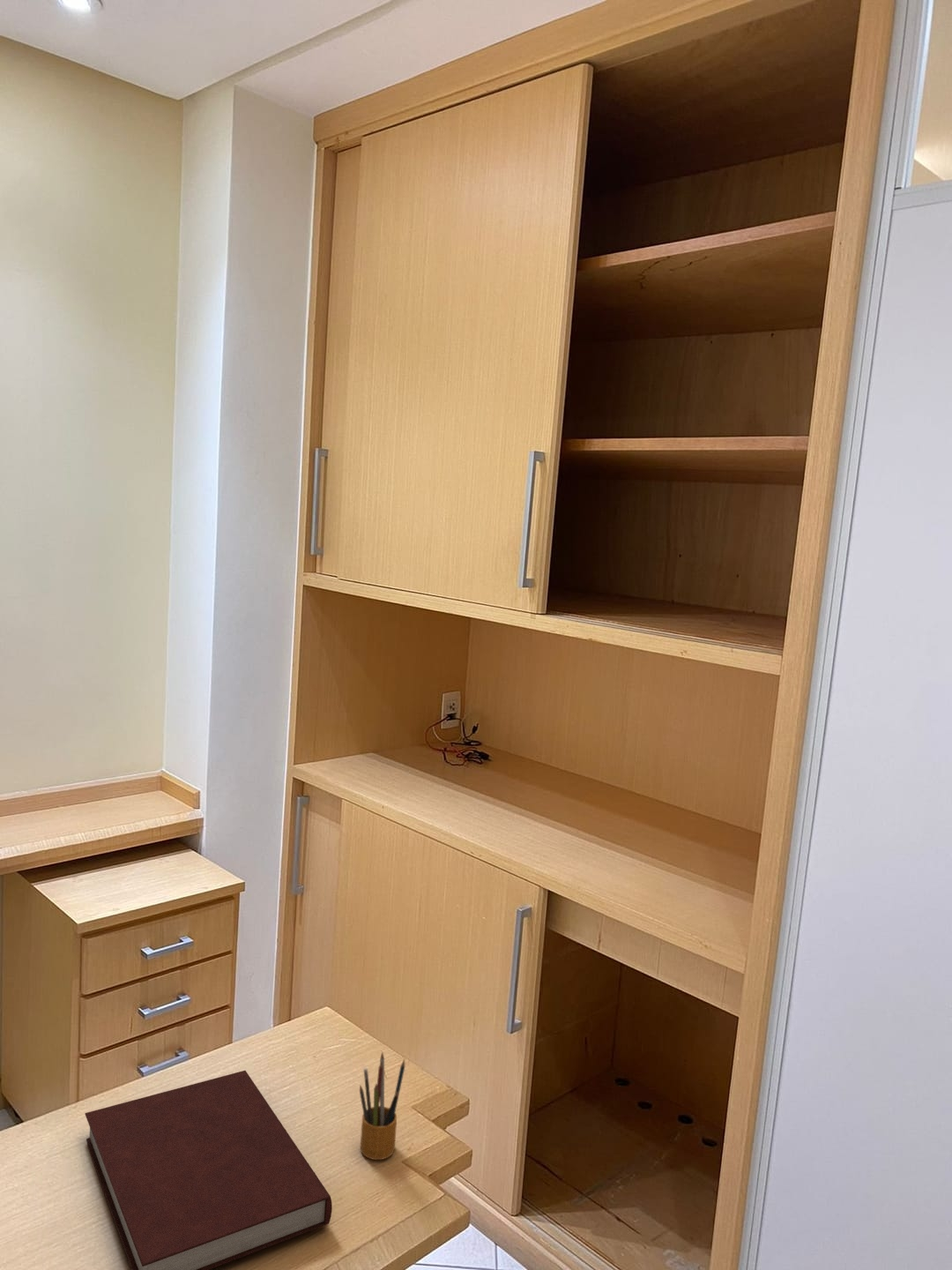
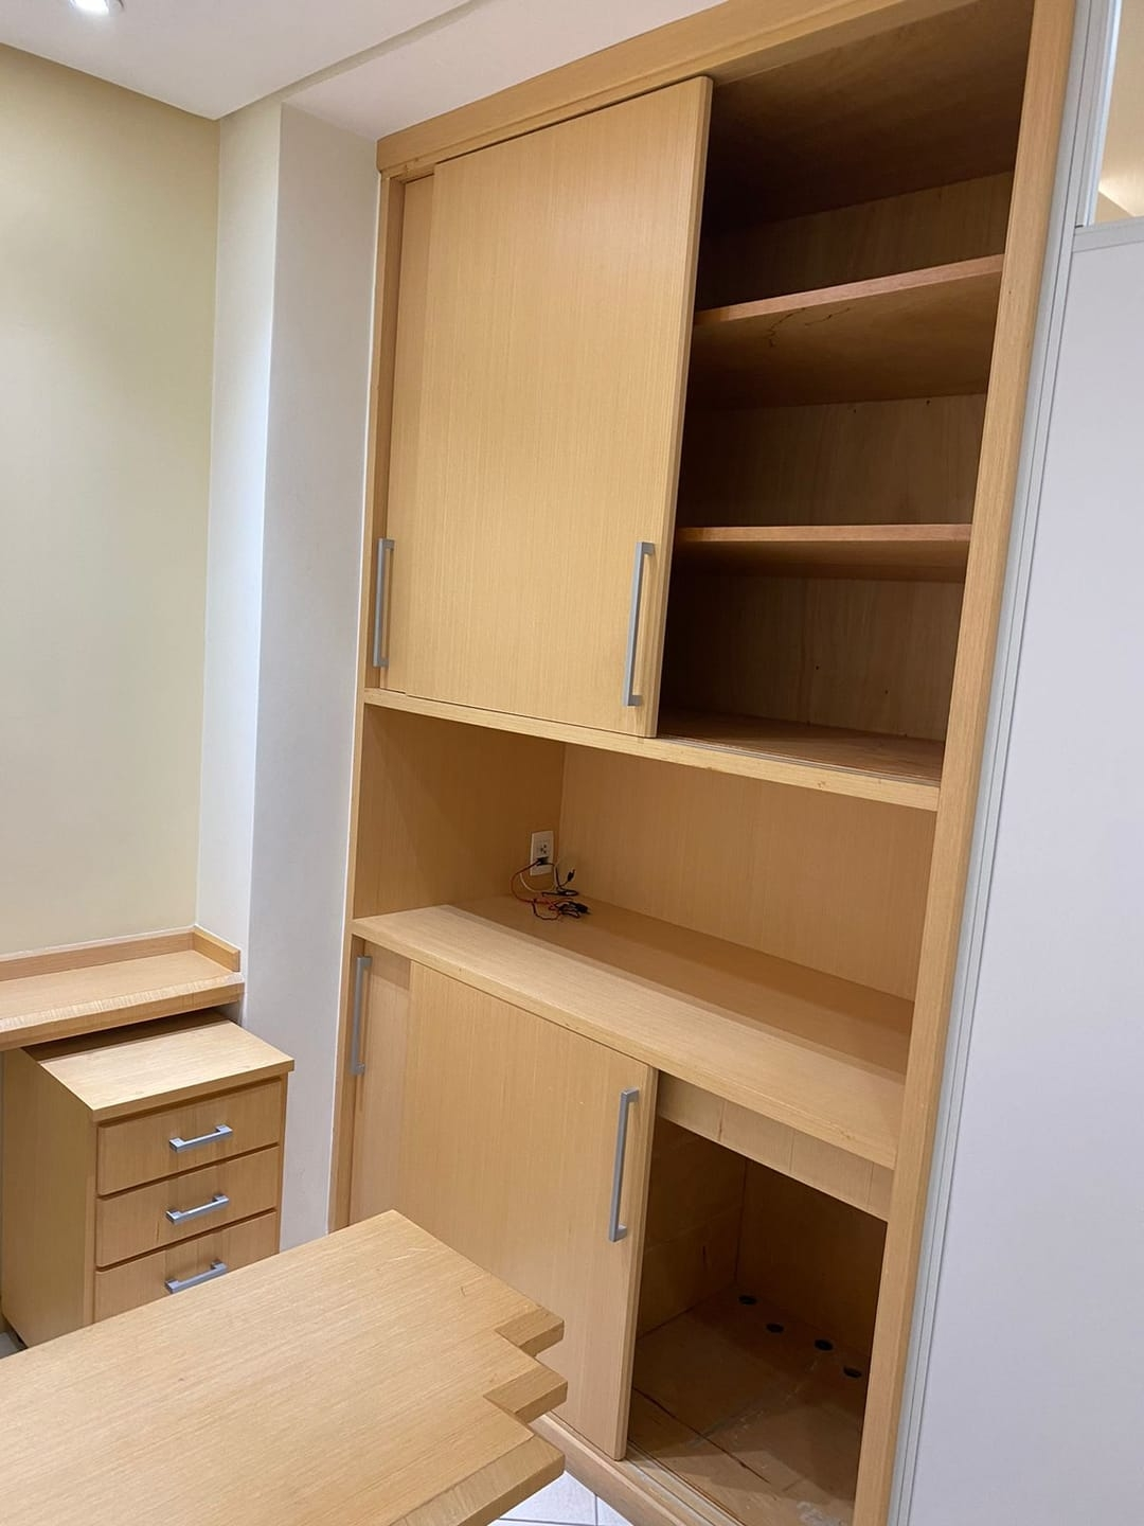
- pencil box [359,1051,405,1161]
- notebook [84,1070,333,1270]
